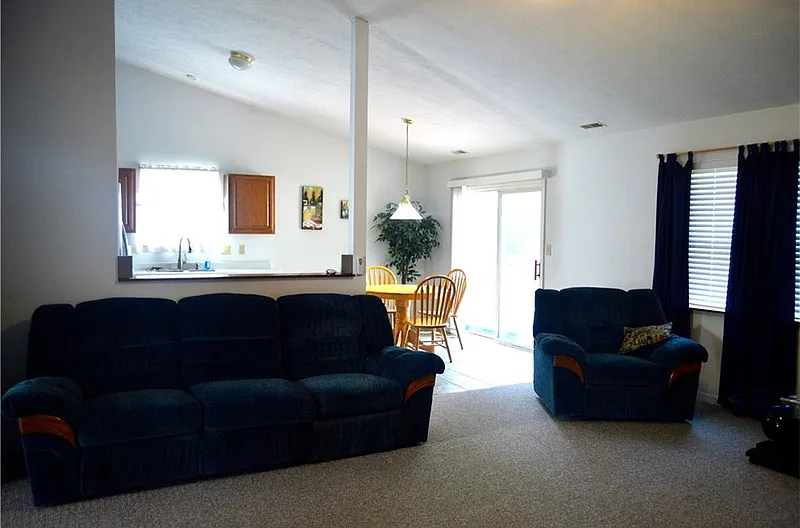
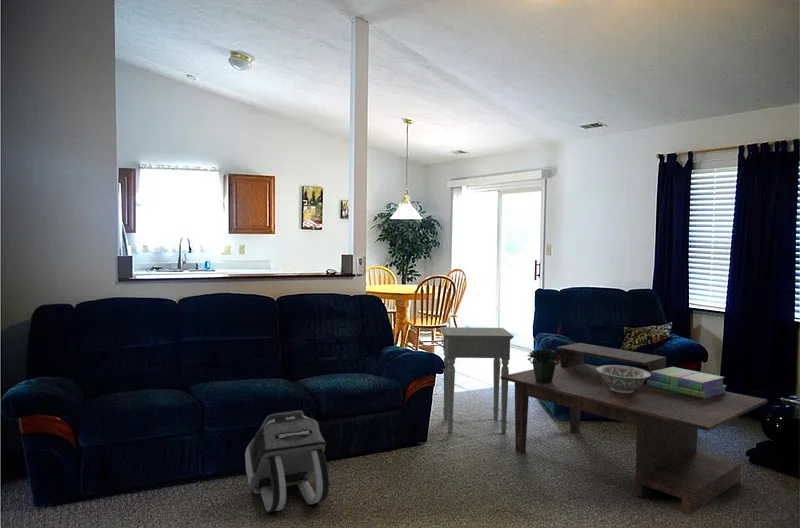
+ stack of books [647,366,727,399]
+ side table [439,326,515,434]
+ backpack [244,409,330,513]
+ decorative bowl [597,364,651,393]
+ coffee table [500,342,768,516]
+ potted plant [526,325,562,383]
